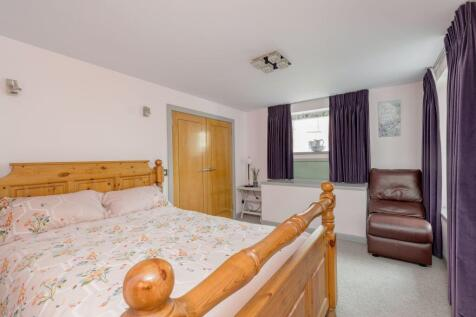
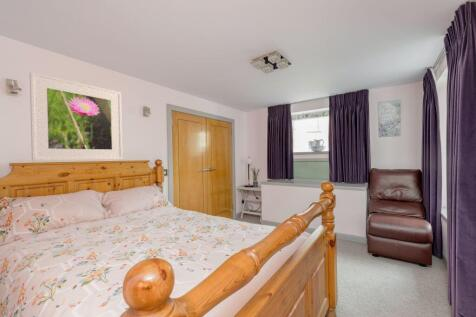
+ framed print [29,71,123,162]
